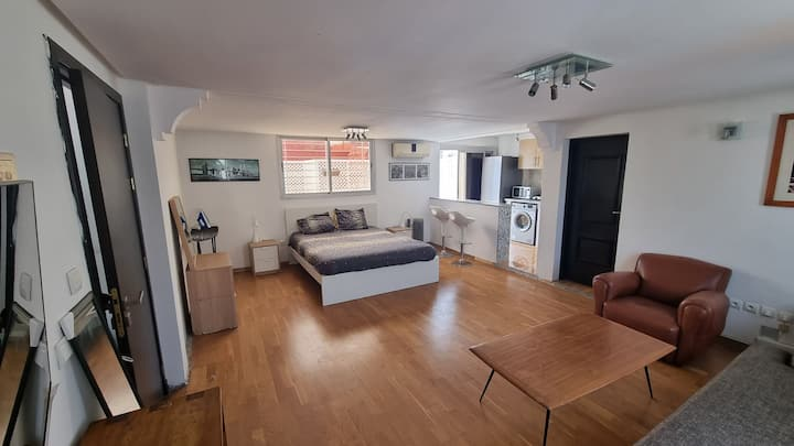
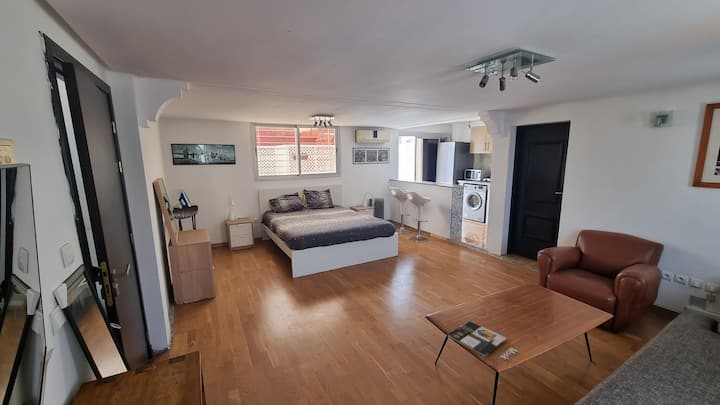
+ magazine [447,320,519,361]
